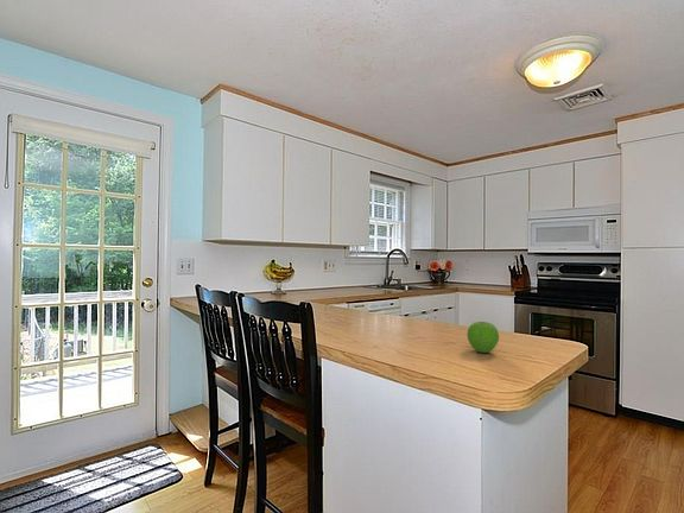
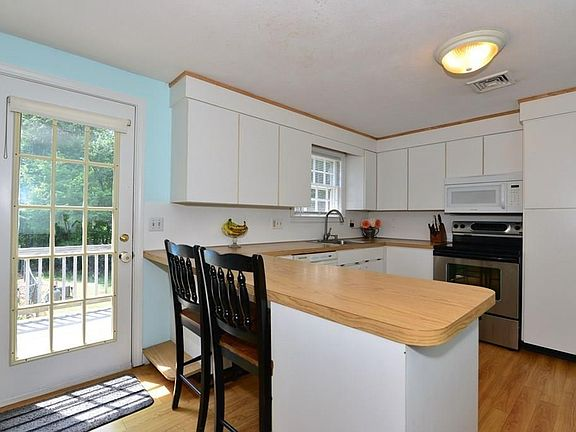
- fruit [466,321,500,354]
